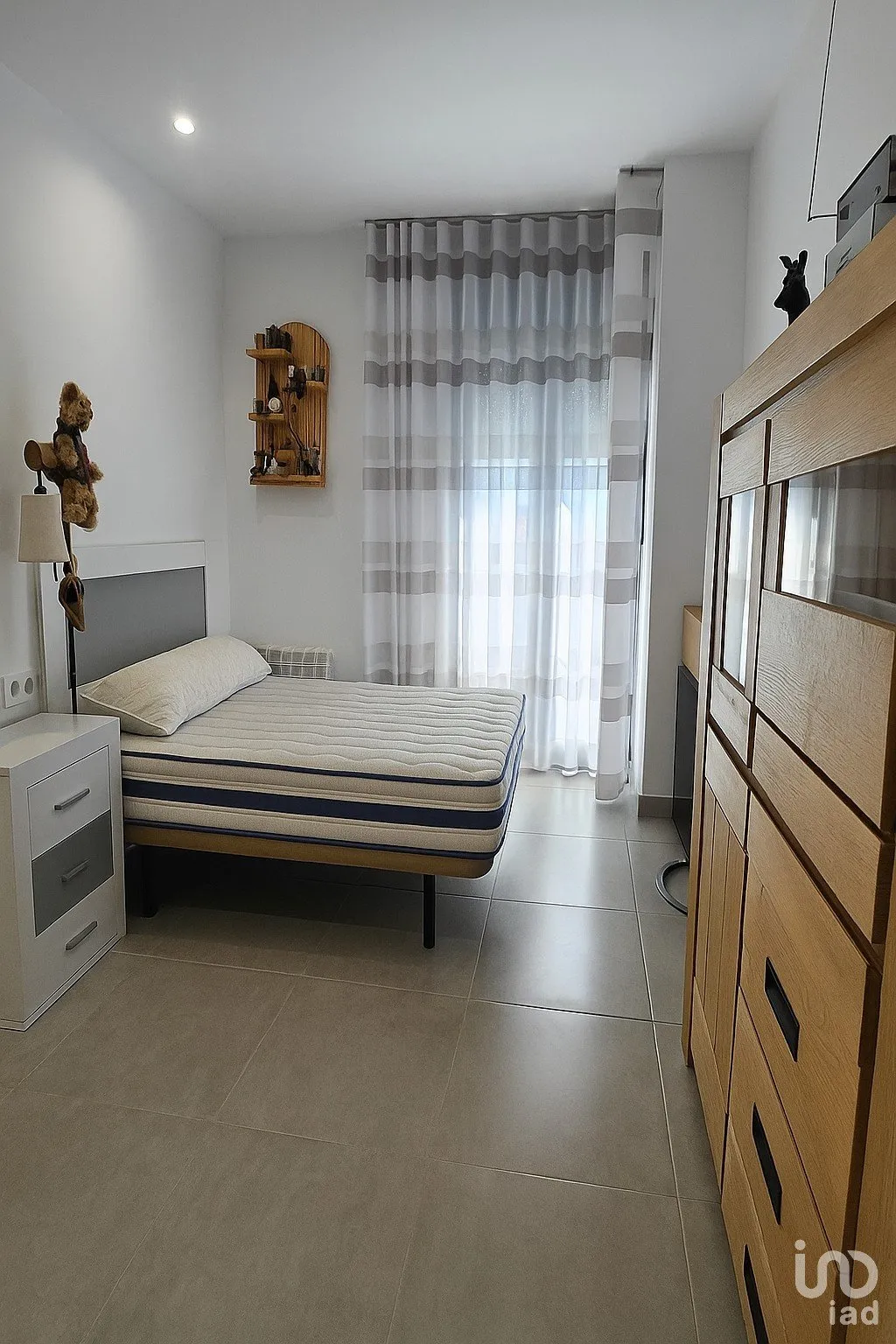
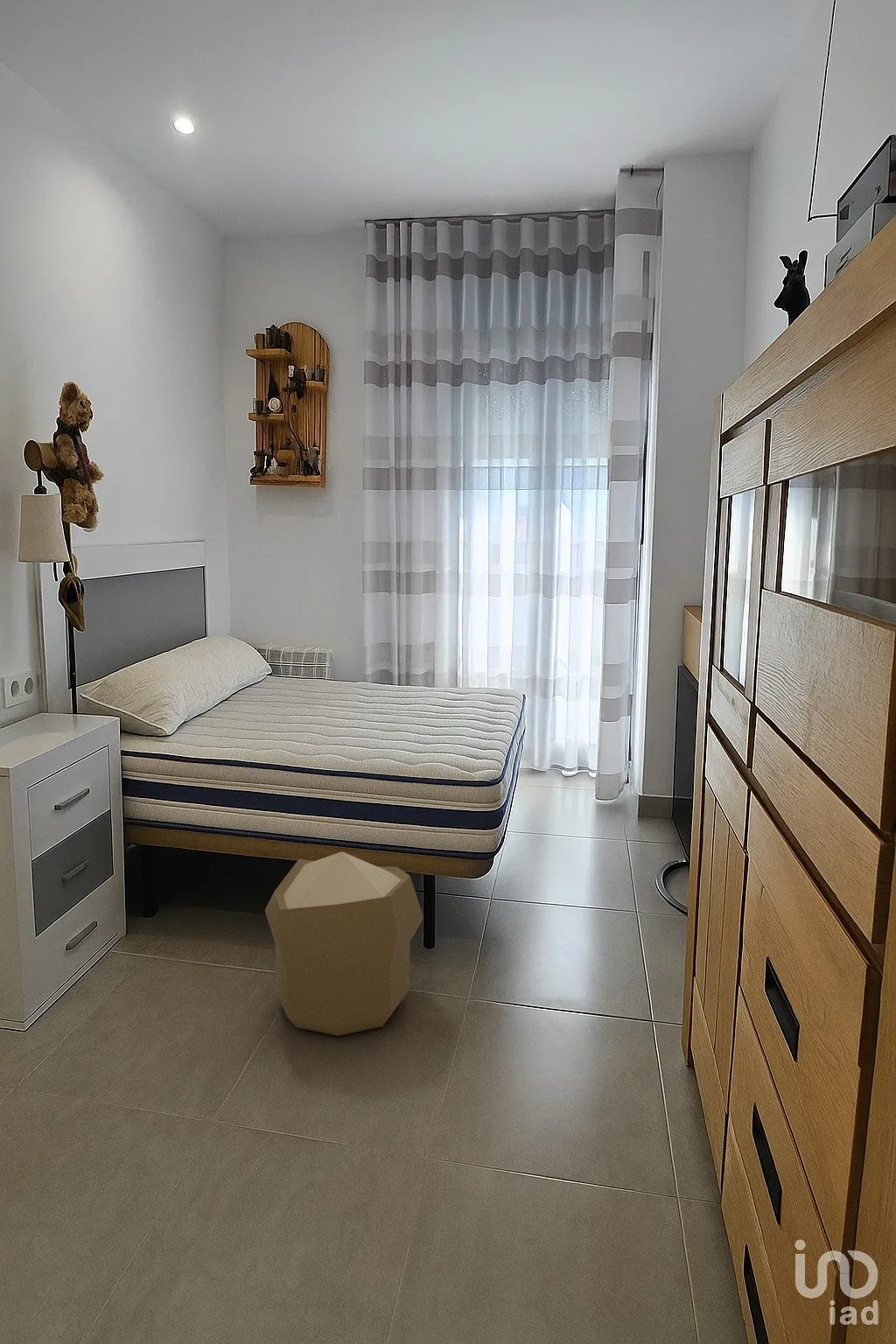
+ pouf [264,851,424,1037]
